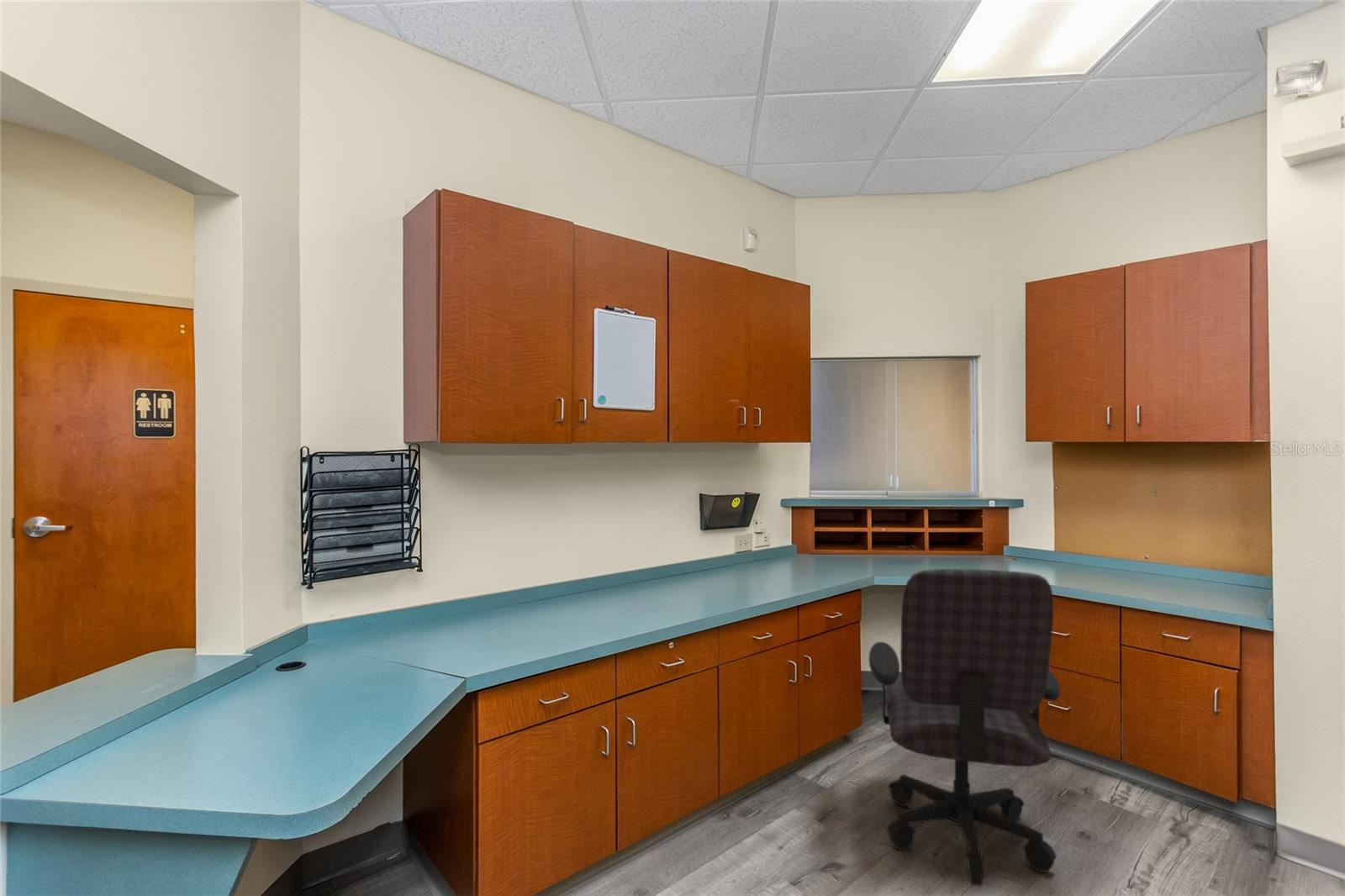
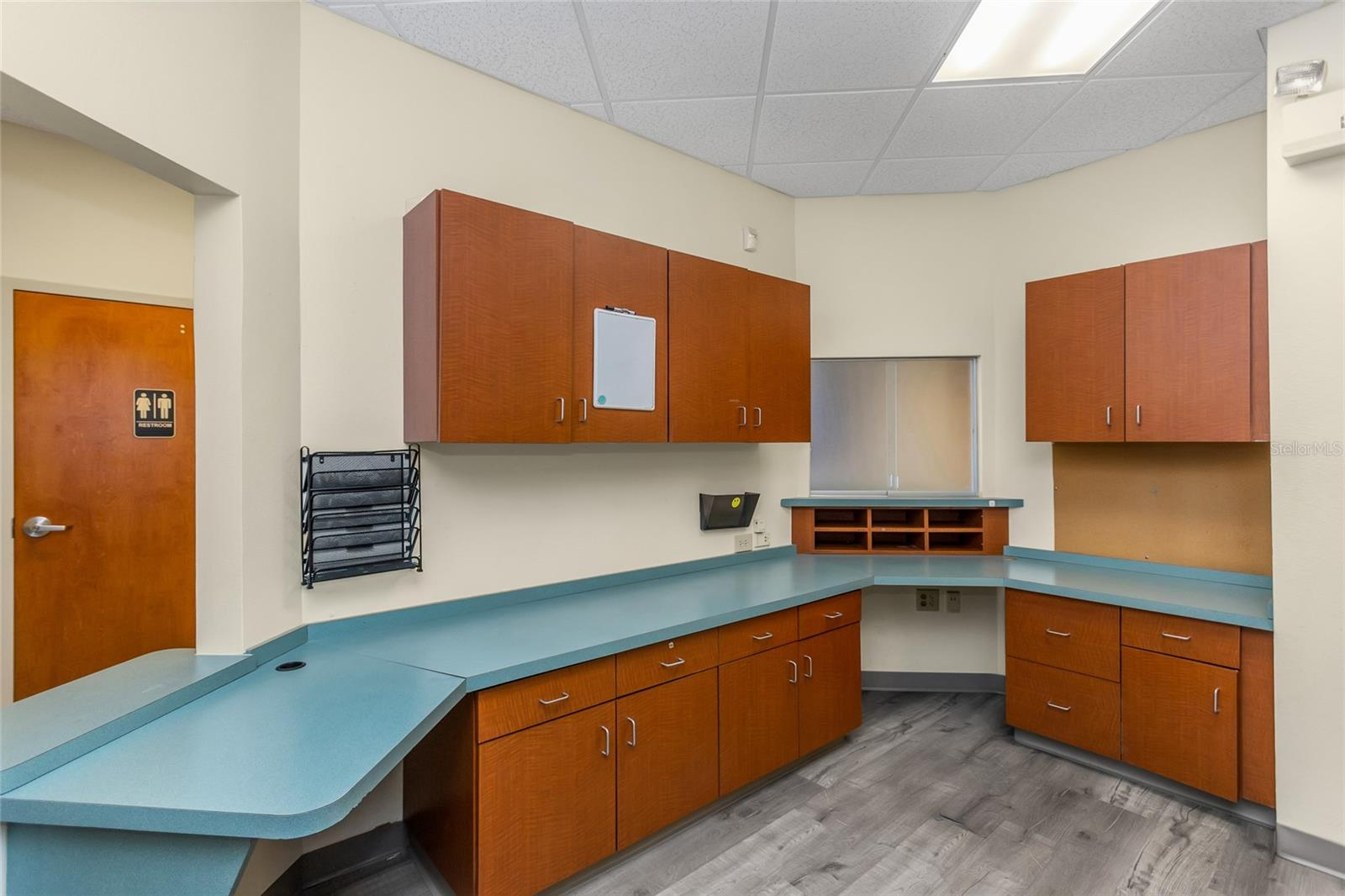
- office chair [868,568,1062,887]
